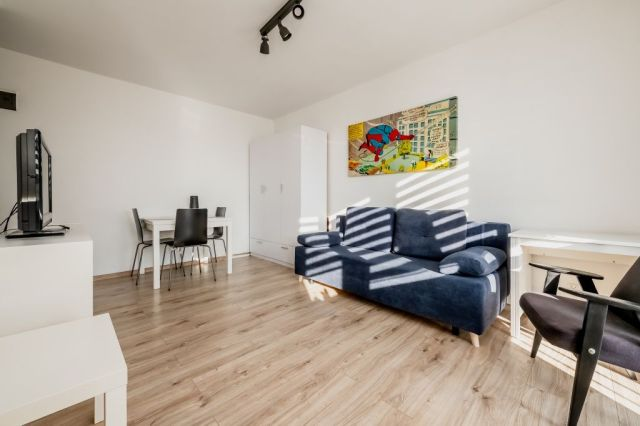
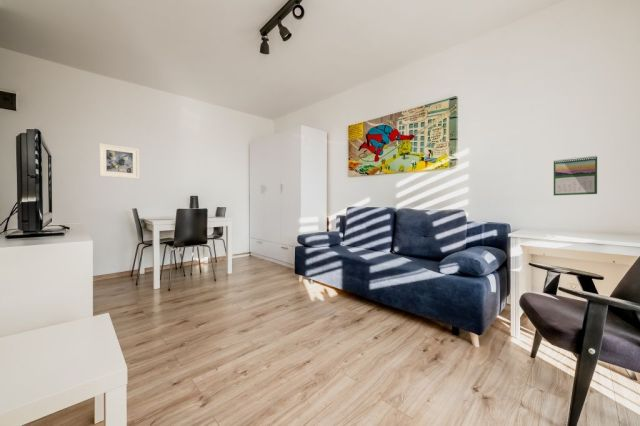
+ calendar [553,155,598,197]
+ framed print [98,142,140,180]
